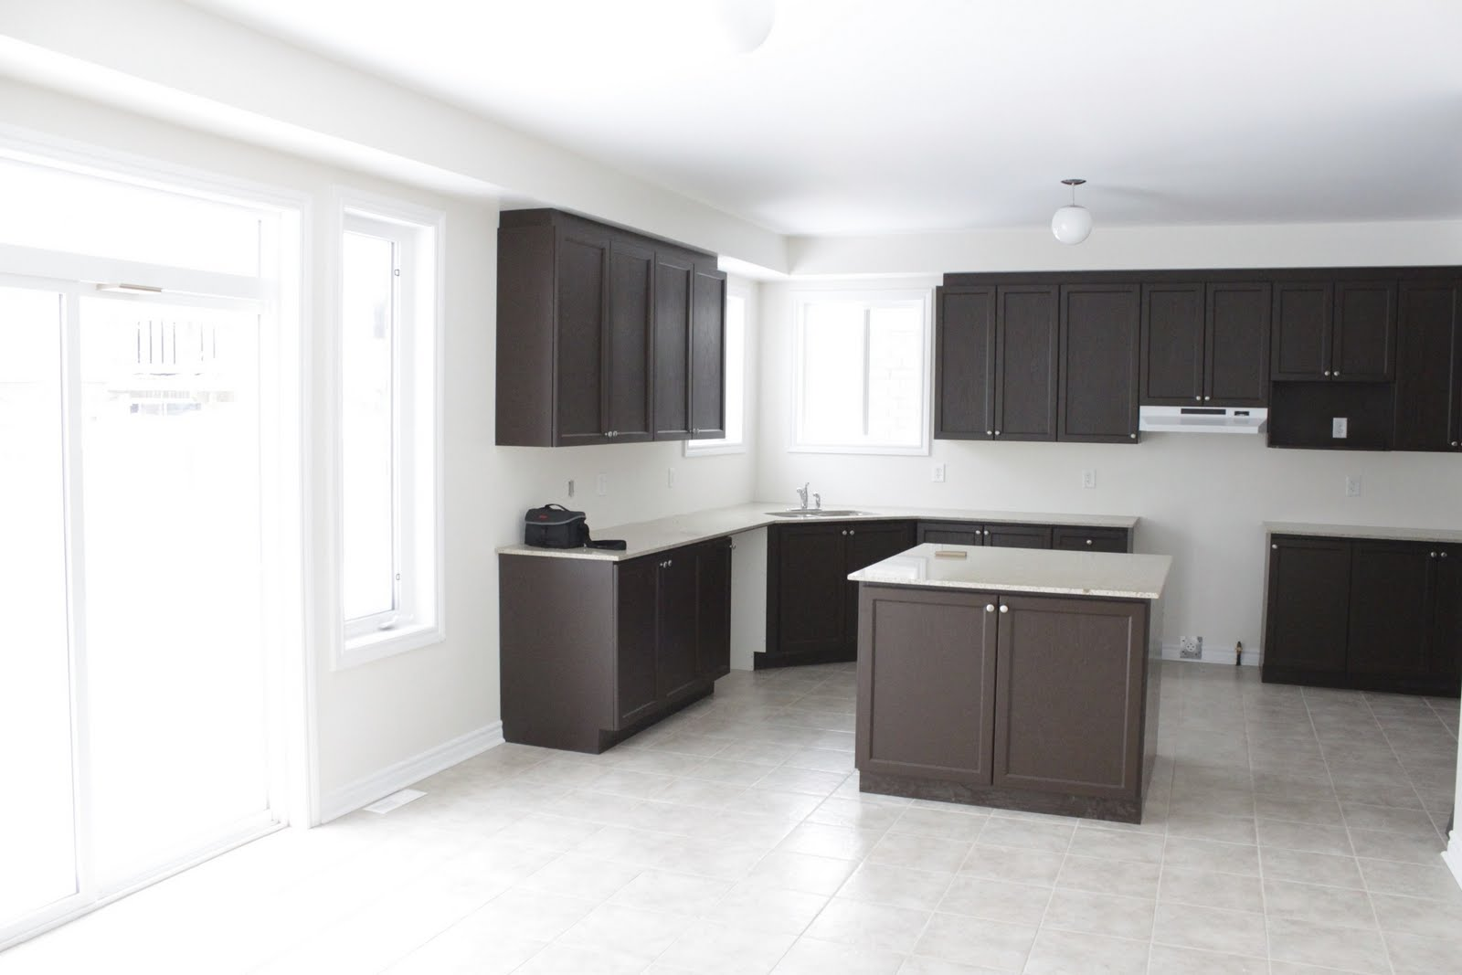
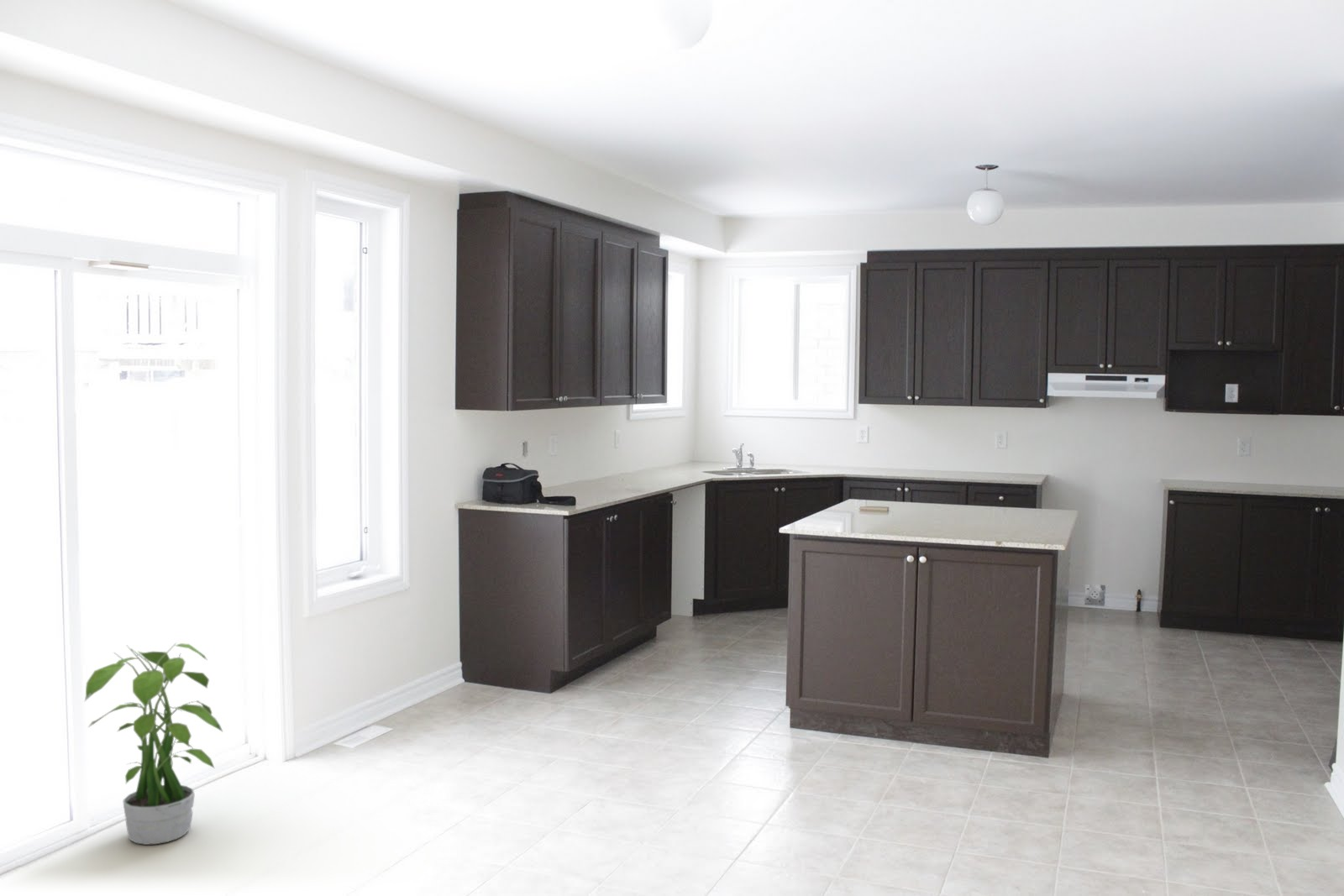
+ potted plant [84,642,224,846]
